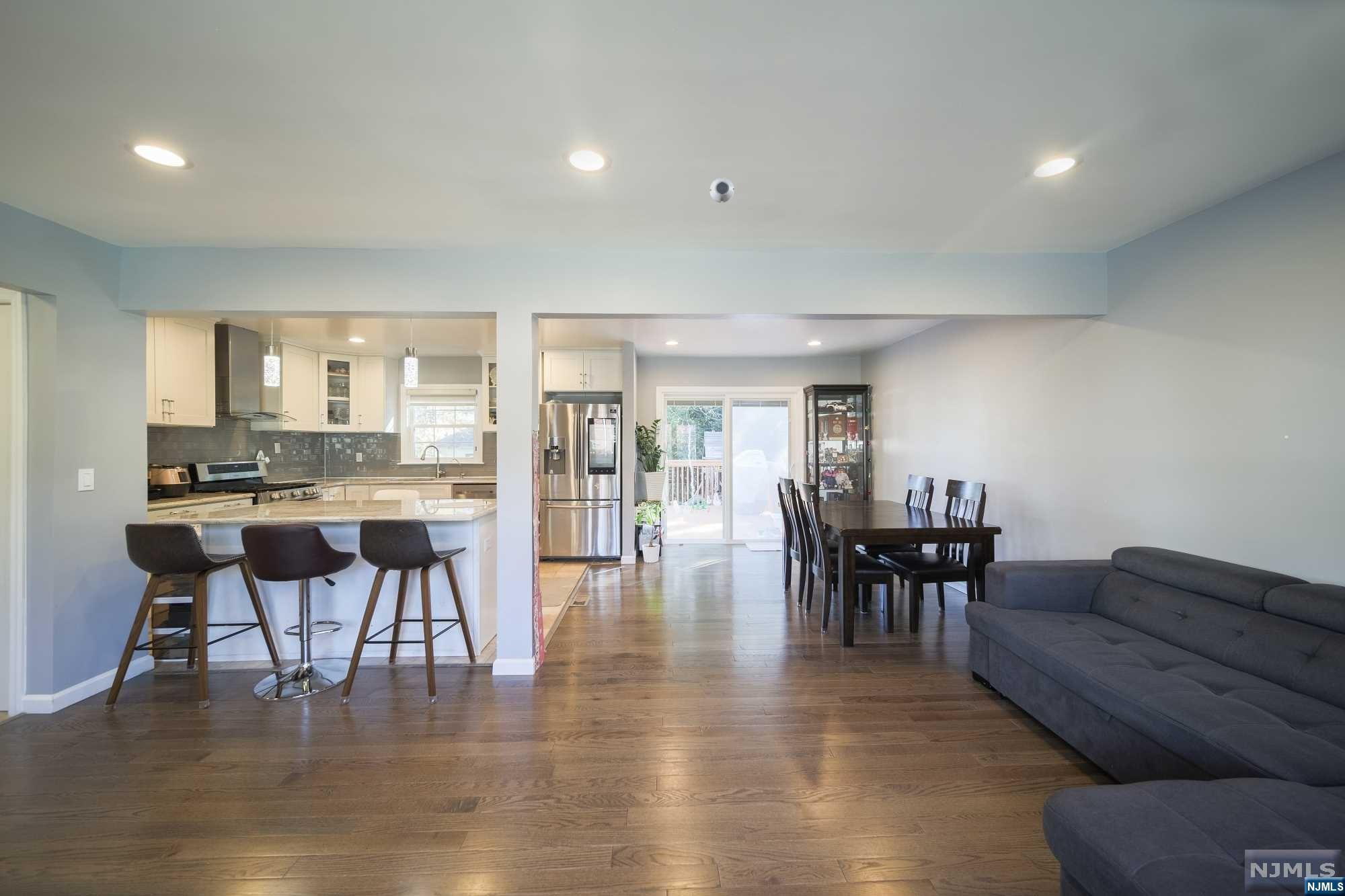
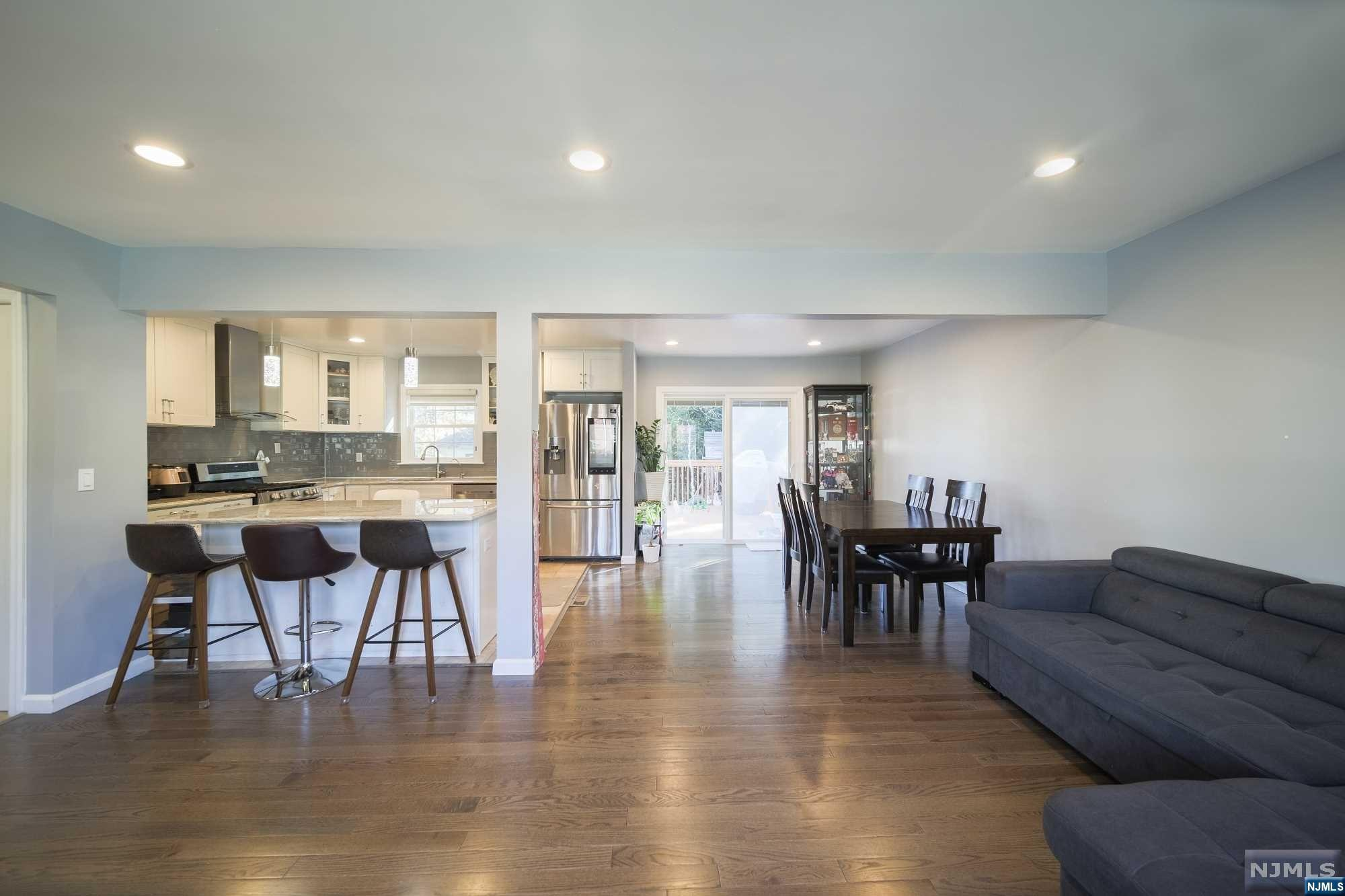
- smoke detector [709,177,735,203]
